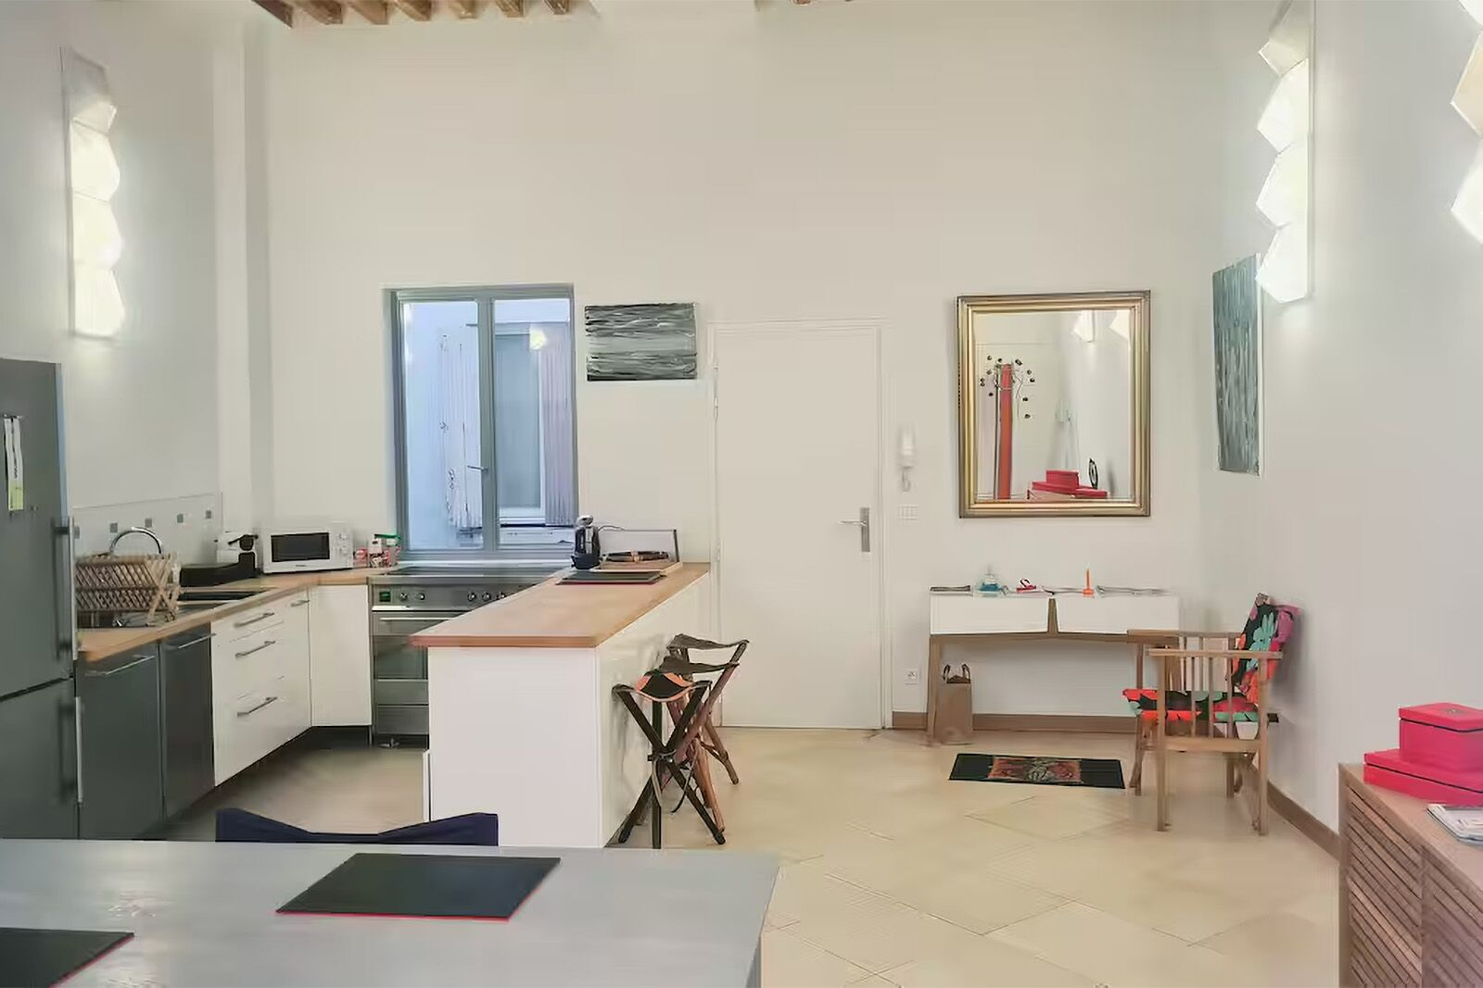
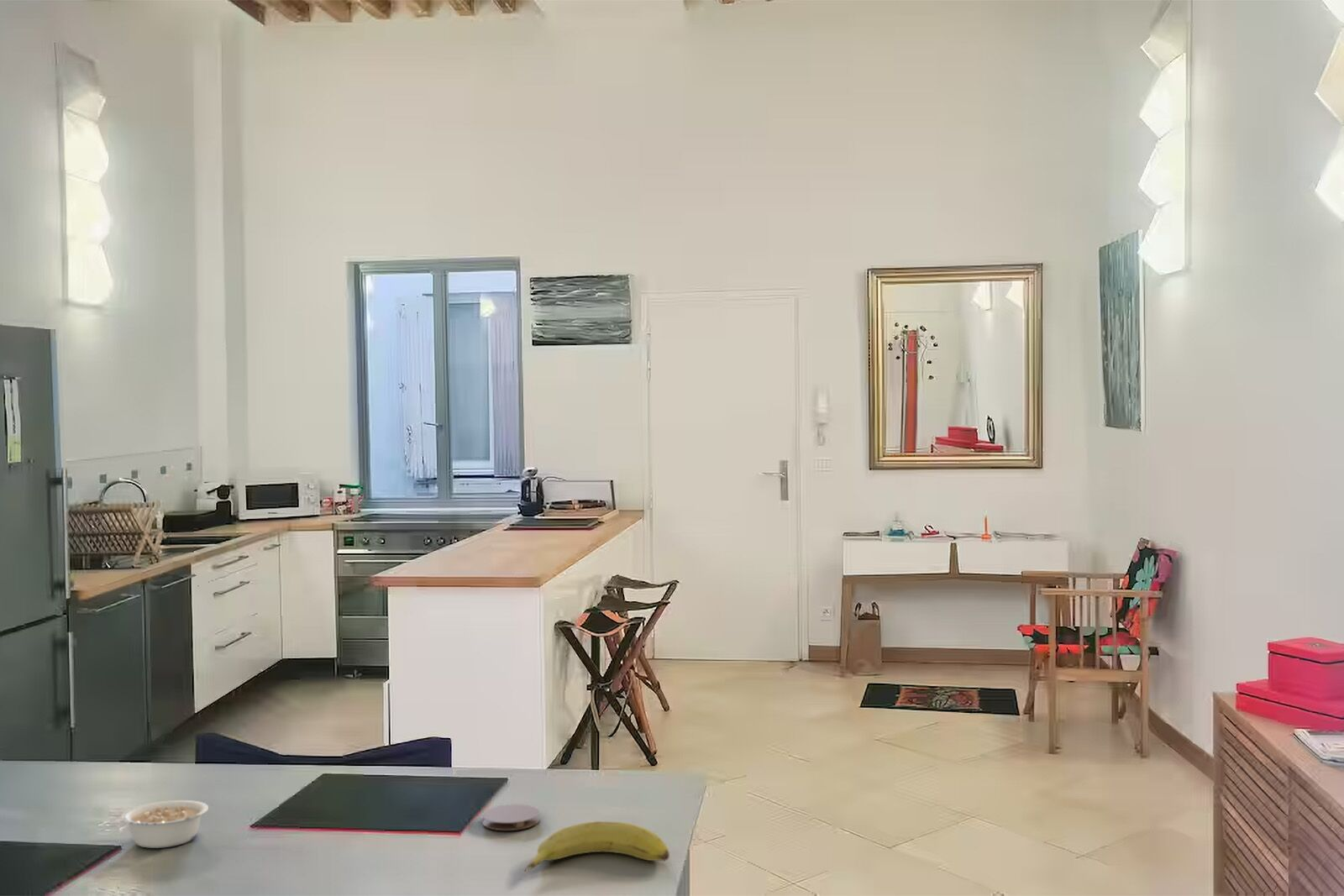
+ coaster [481,804,540,831]
+ fruit [523,820,670,872]
+ legume [121,799,209,849]
